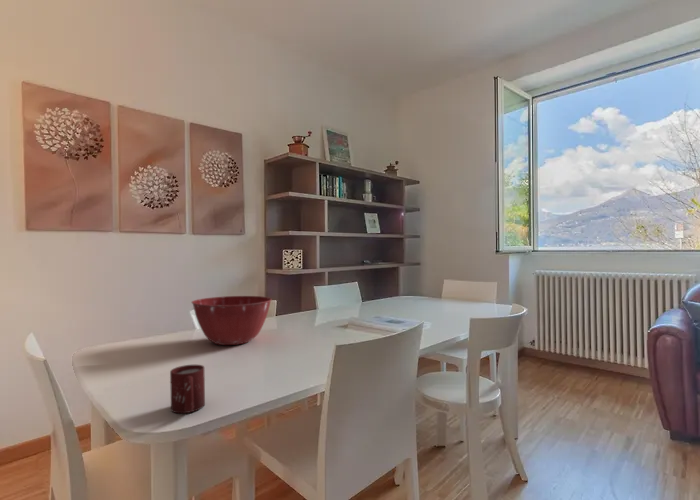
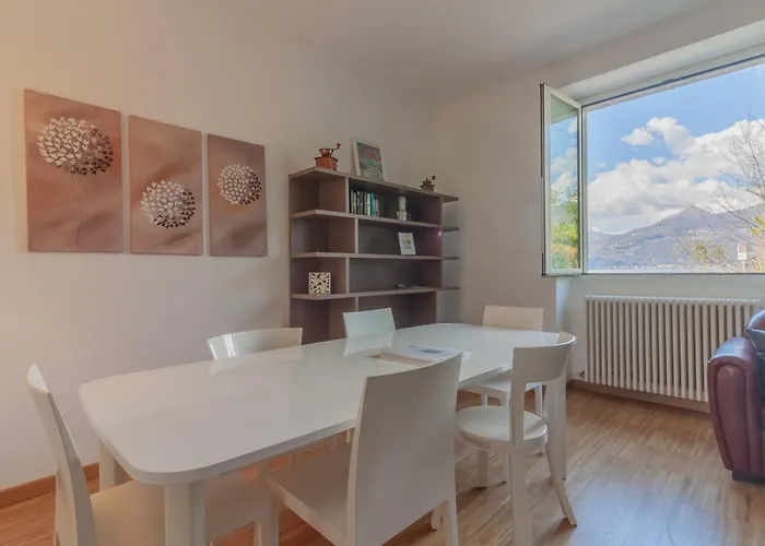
- cup [169,364,206,414]
- mixing bowl [191,295,273,346]
